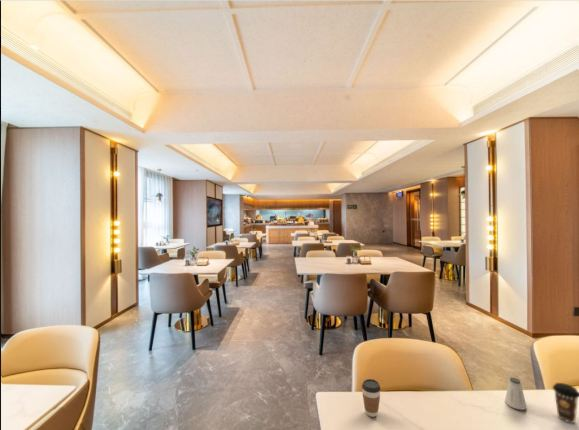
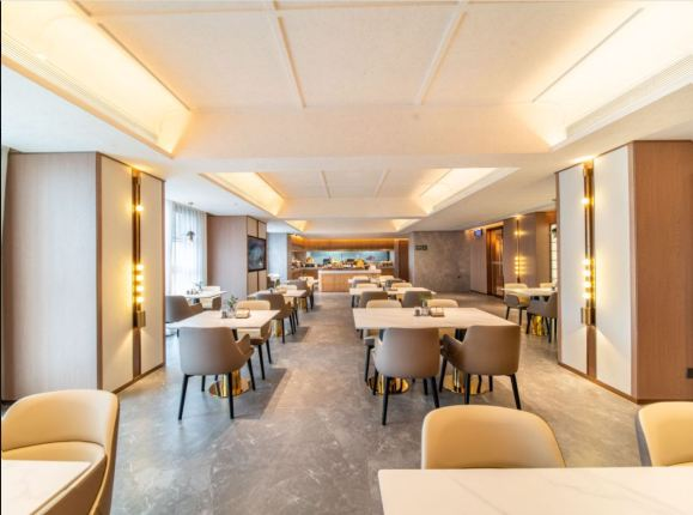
- saltshaker [504,376,528,411]
- coffee cup [361,378,382,418]
- coffee cup [552,382,579,424]
